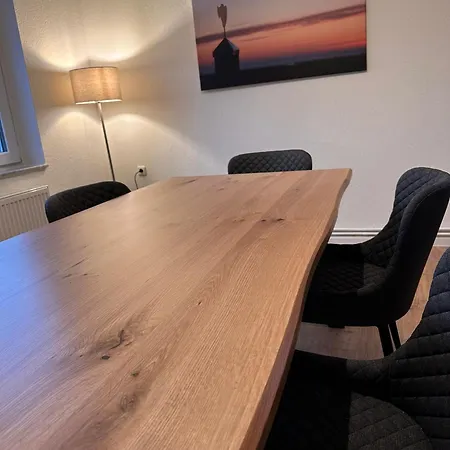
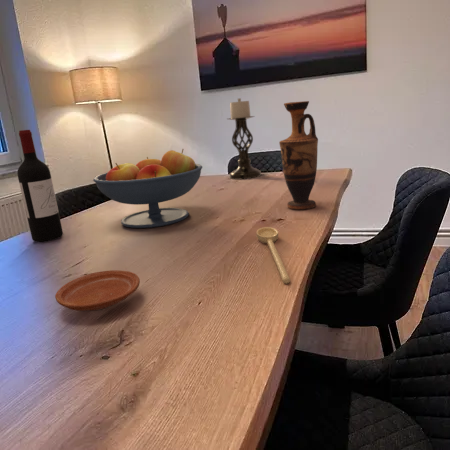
+ fruit bowl [92,148,203,229]
+ spoon [256,226,291,285]
+ vase [278,100,319,211]
+ wine bottle [16,129,64,243]
+ plate [54,269,141,312]
+ candle holder [227,97,262,180]
